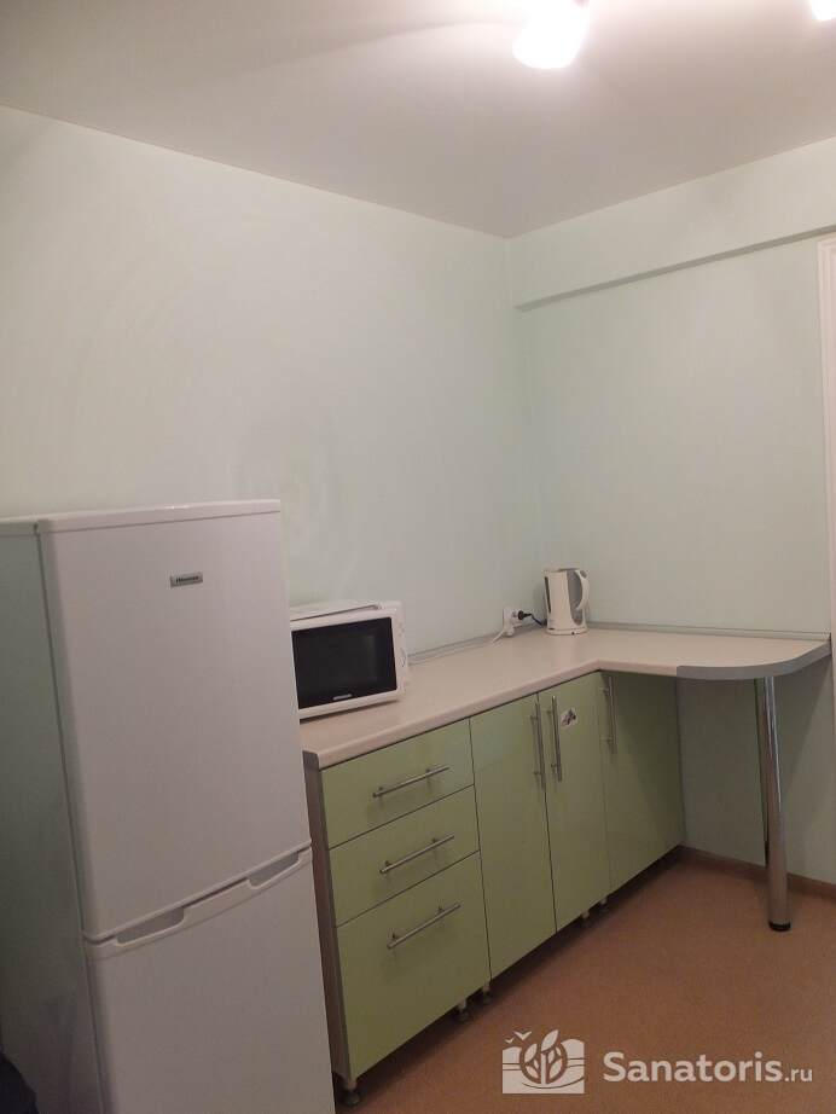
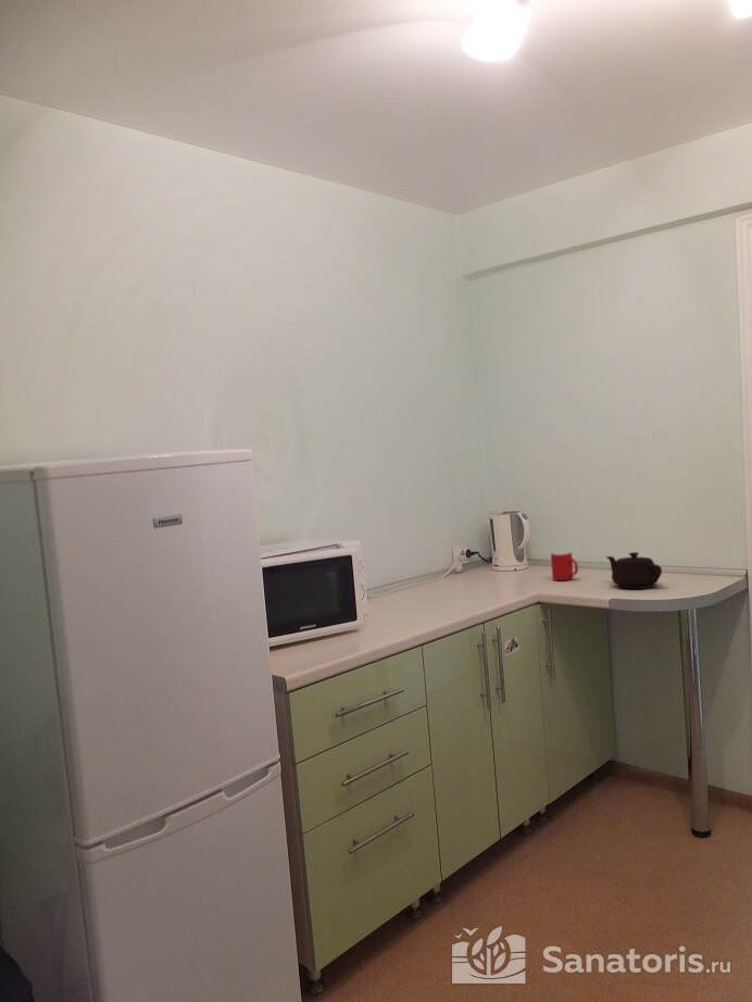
+ teapot [605,551,663,590]
+ cup [550,551,579,581]
